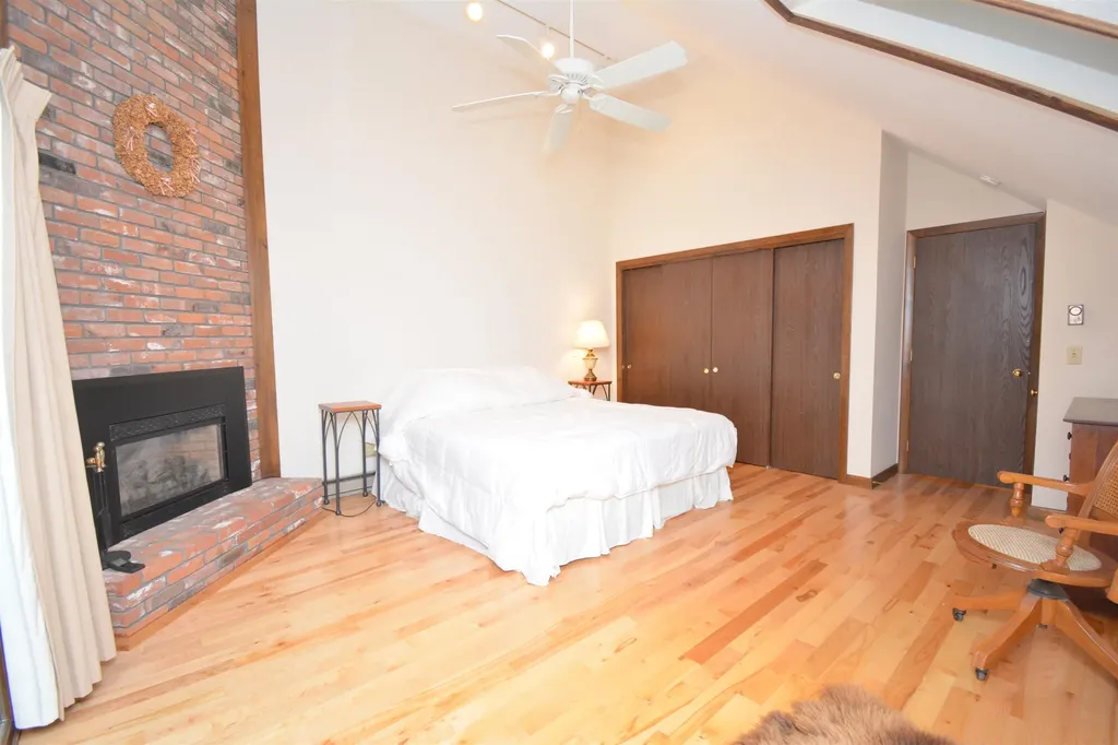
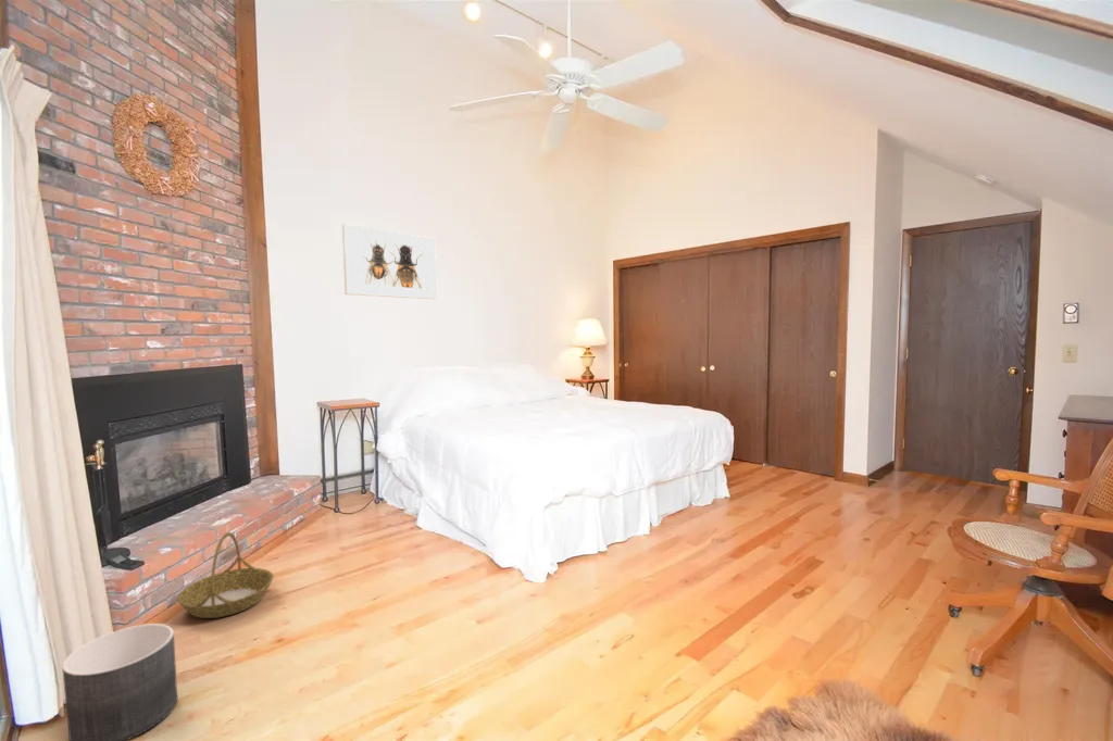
+ basket [176,531,274,619]
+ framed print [341,223,438,300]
+ planter [61,623,178,741]
